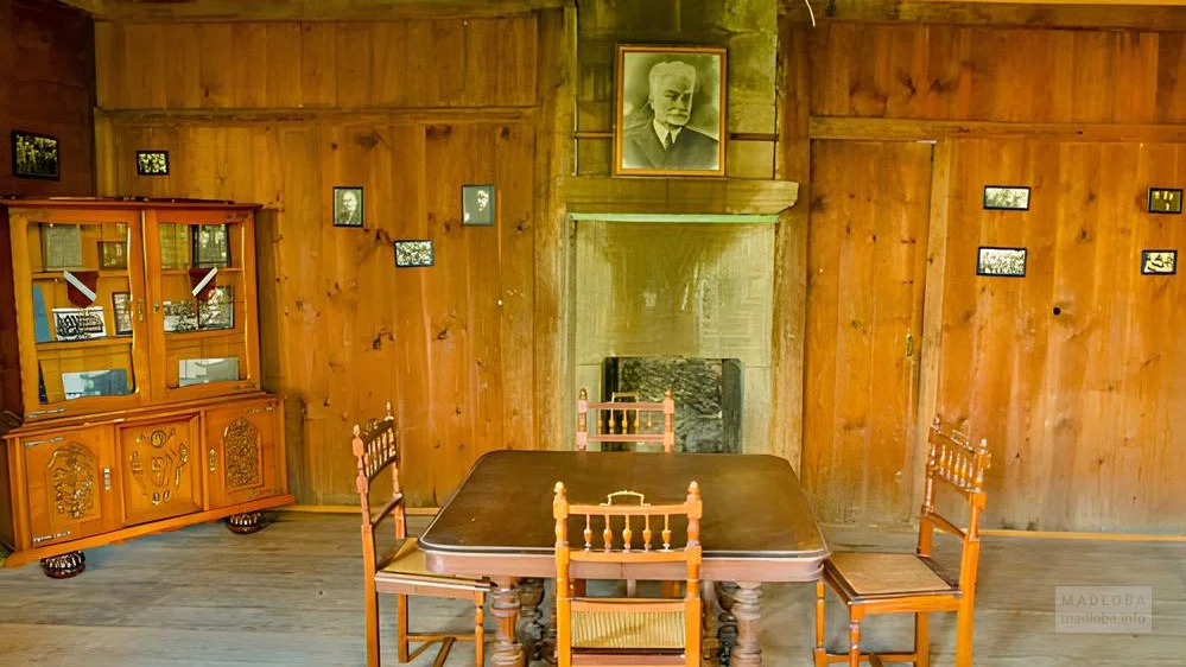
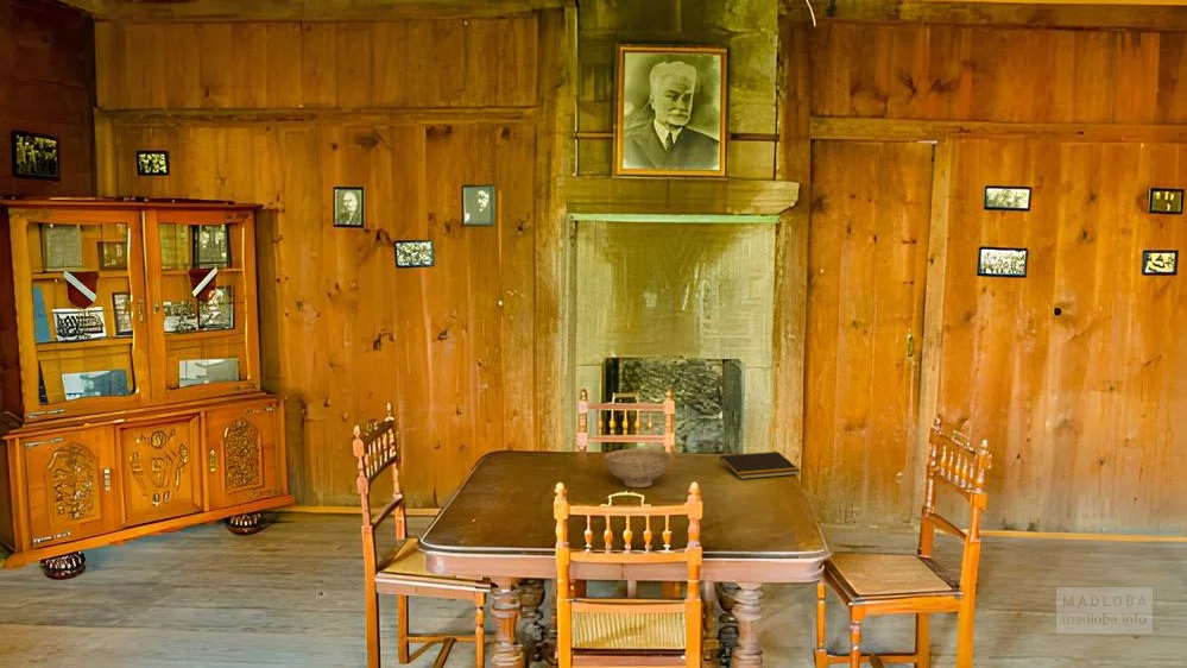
+ decorative bowl [604,448,671,489]
+ notepad [718,450,802,480]
